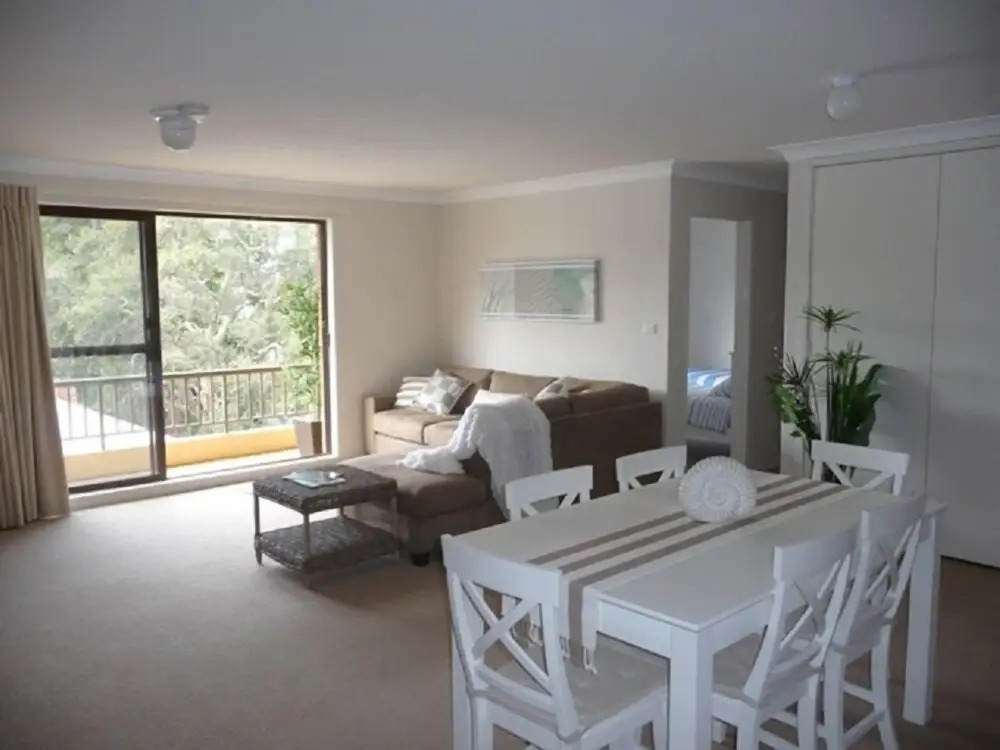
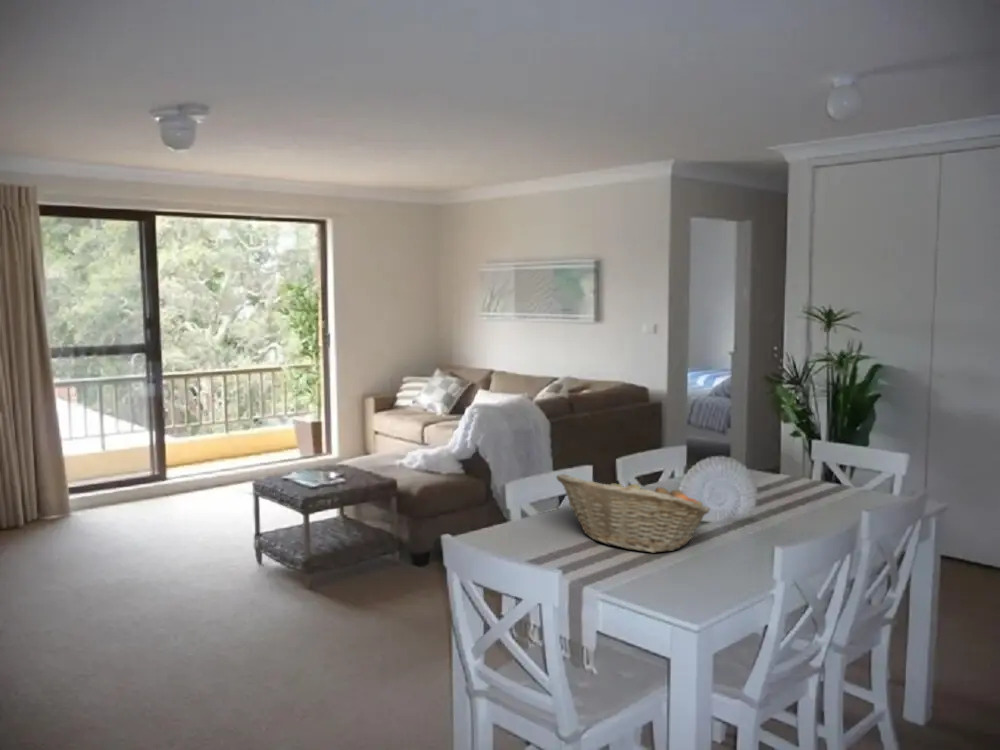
+ fruit basket [555,473,711,554]
